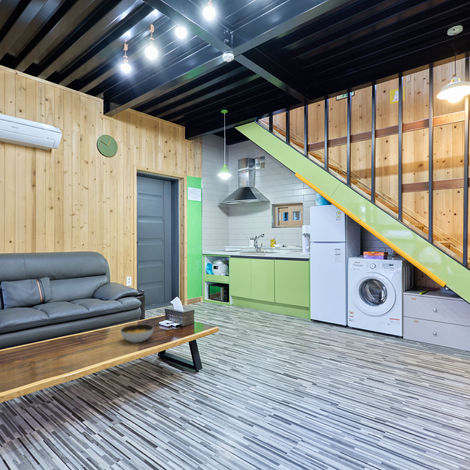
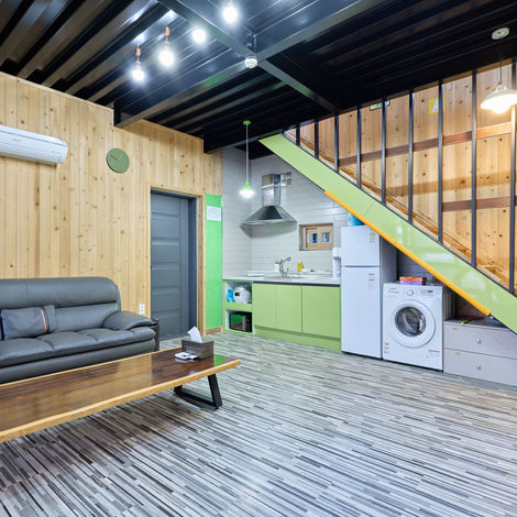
- soup bowl [120,323,155,344]
